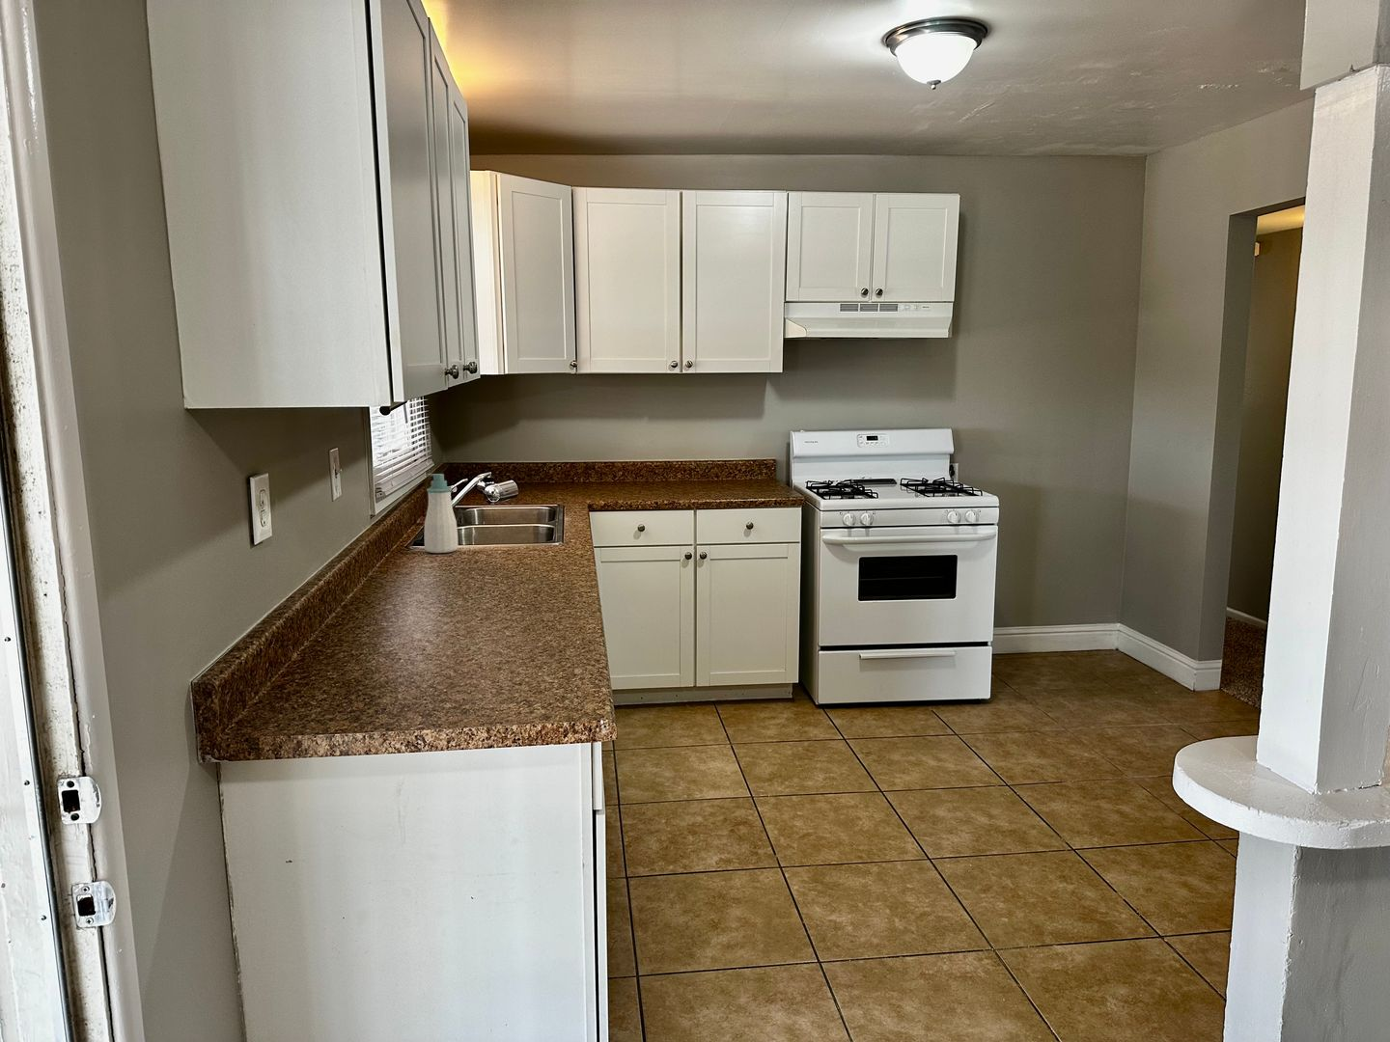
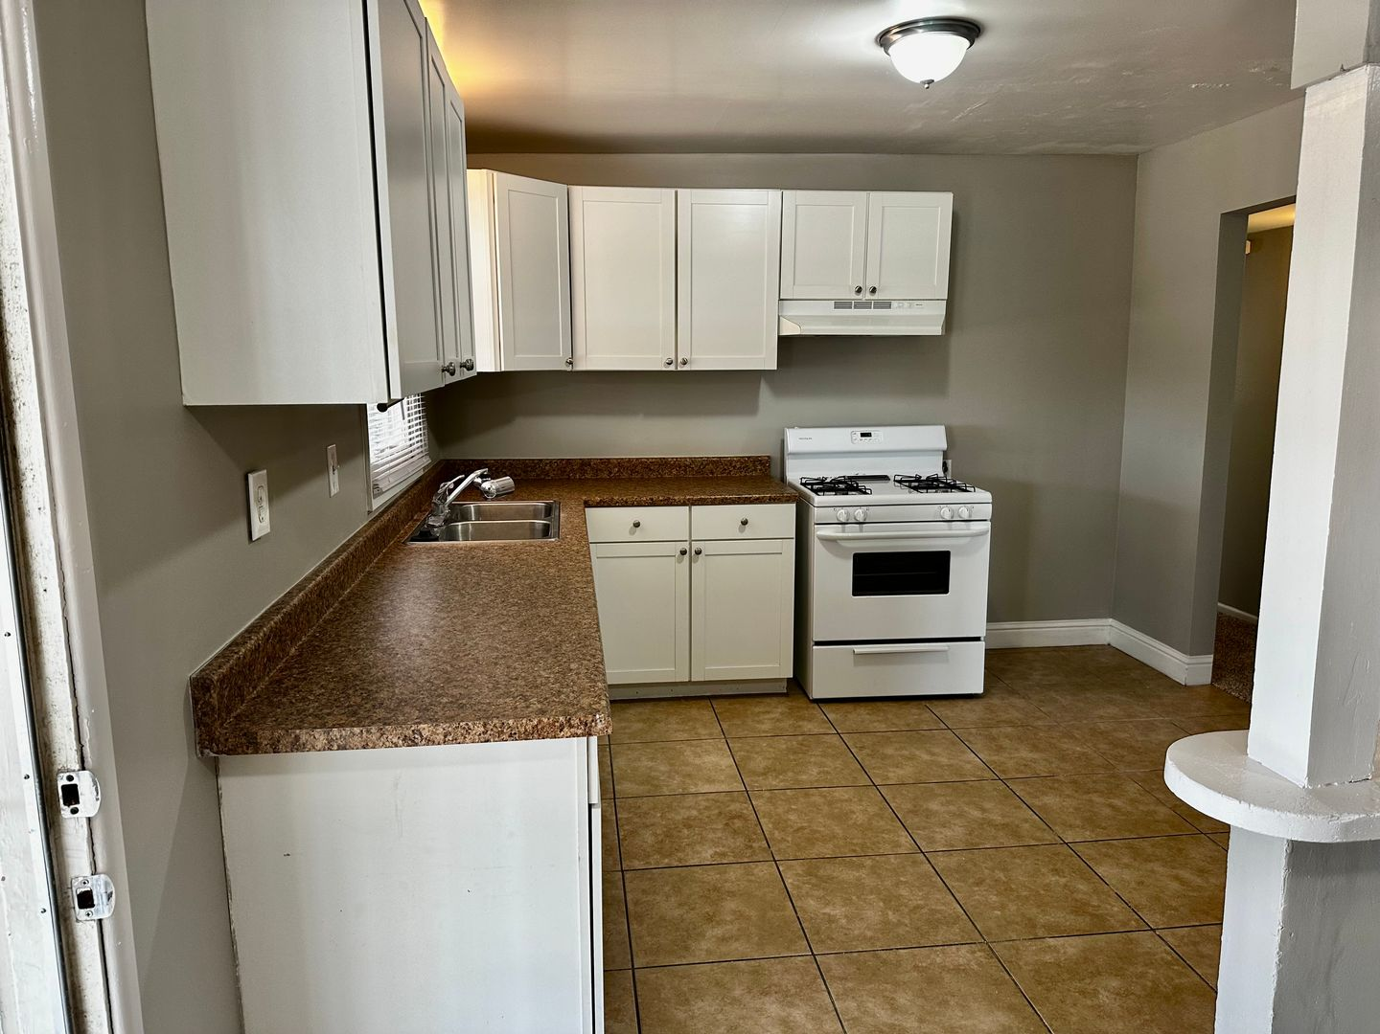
- soap bottle [424,473,460,554]
